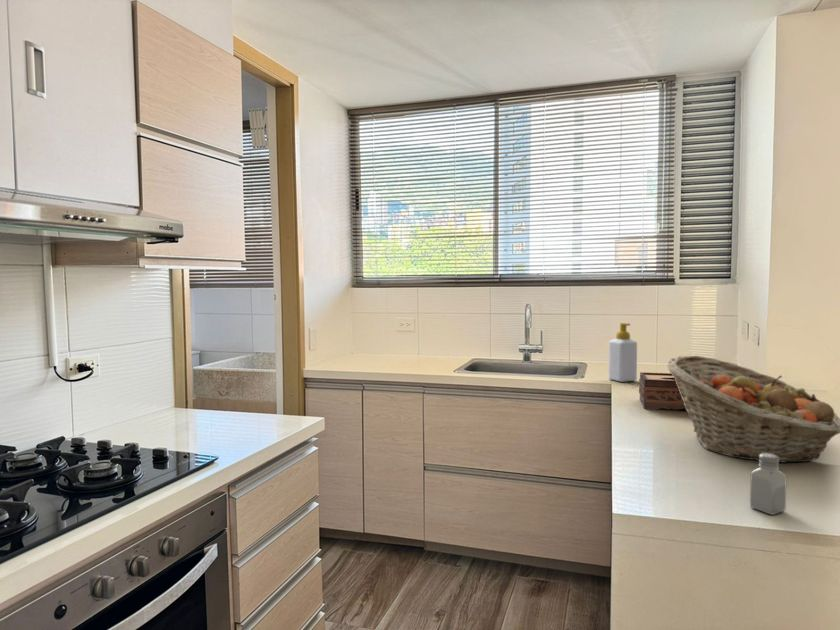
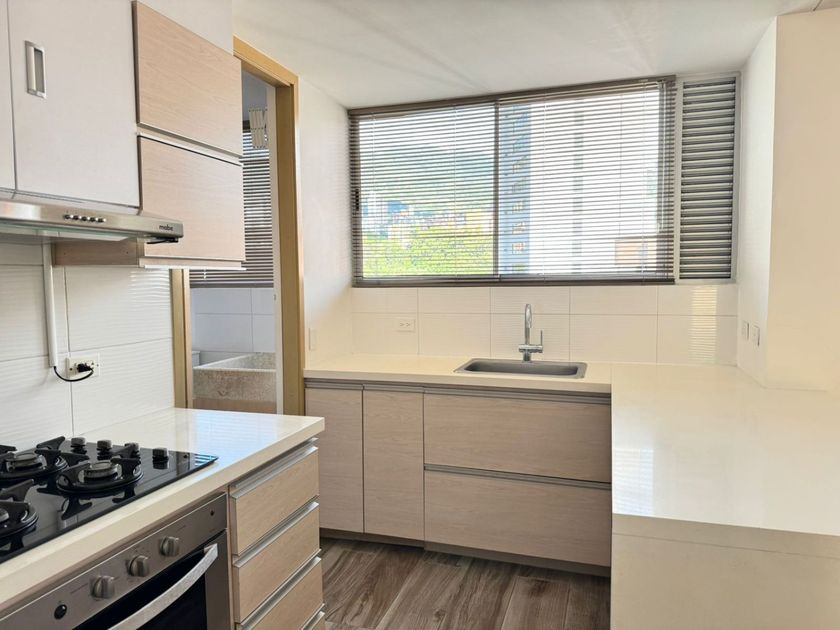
- tissue box [638,371,686,411]
- fruit basket [666,355,840,464]
- soap bottle [608,322,638,383]
- saltshaker [749,453,788,516]
